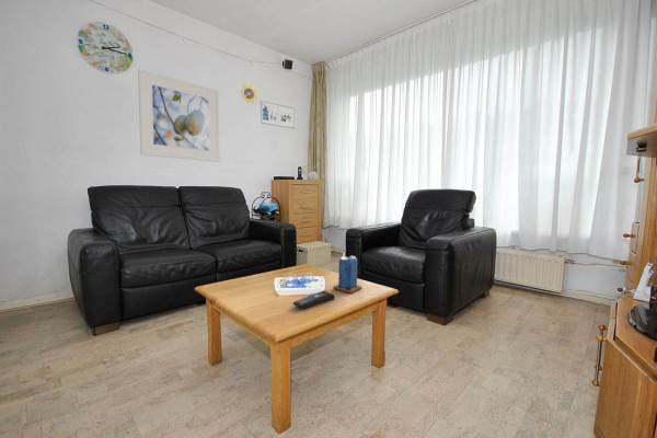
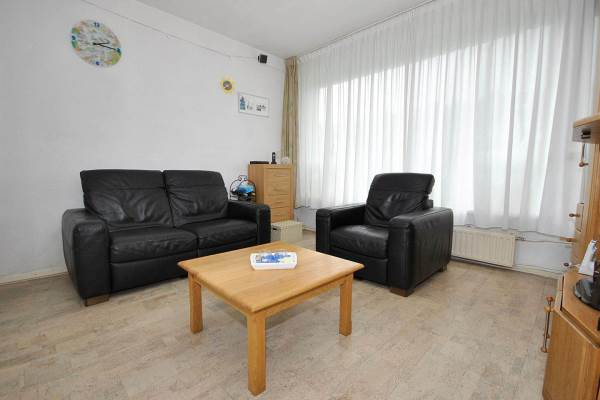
- remote control [291,290,336,310]
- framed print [137,68,220,163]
- candle [332,252,362,295]
